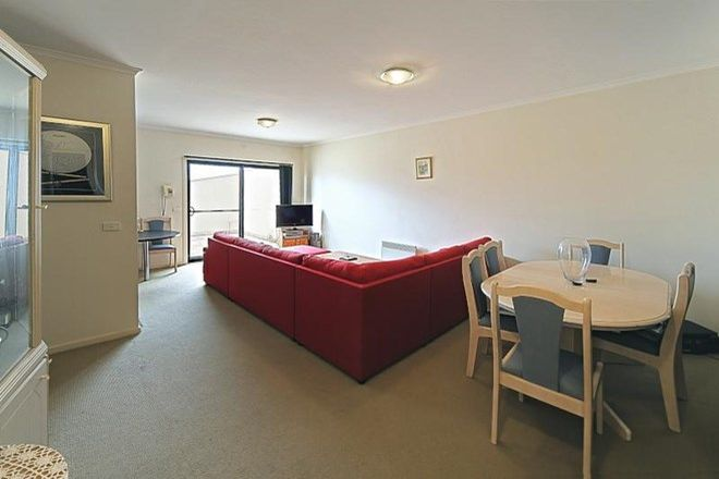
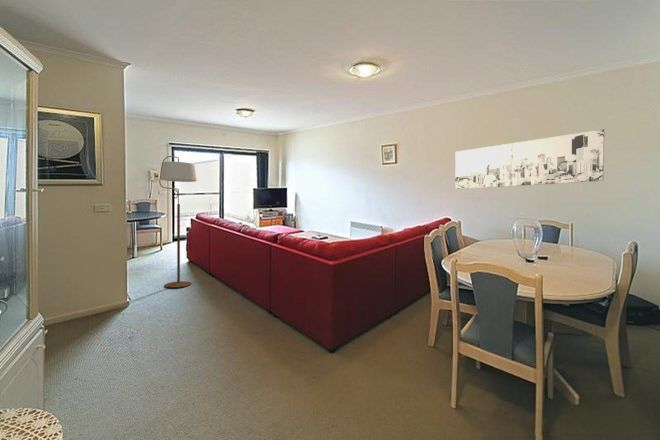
+ wall art [454,128,605,190]
+ floor lamp [158,155,198,289]
